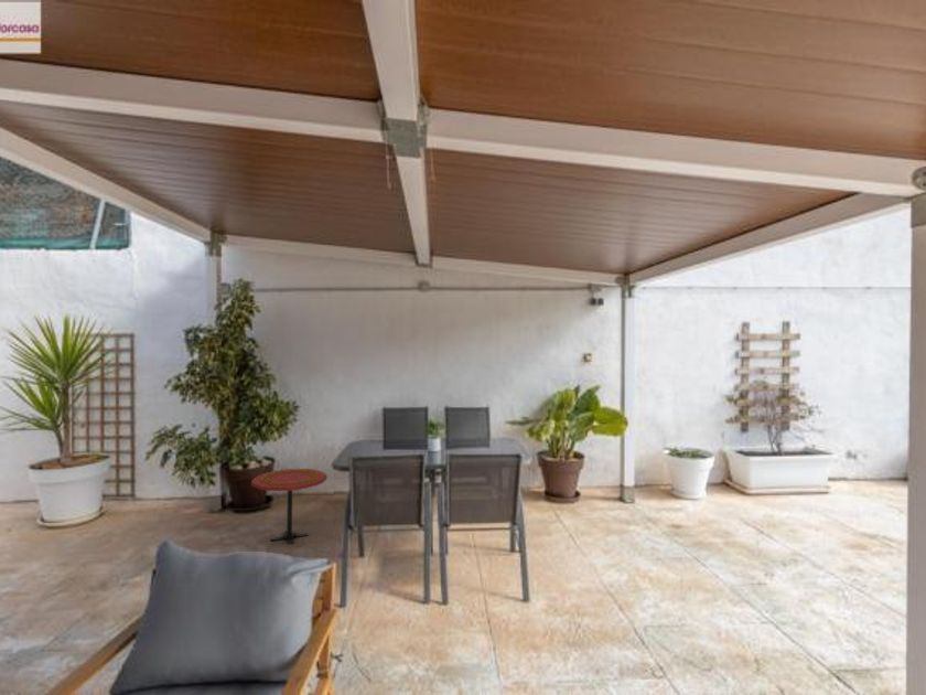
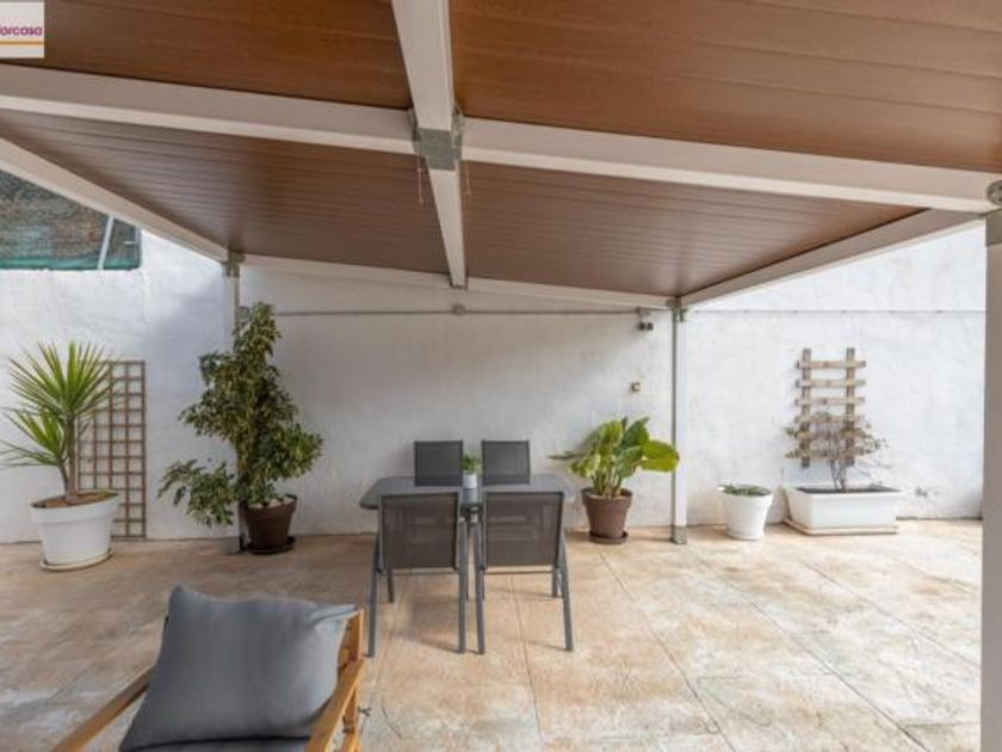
- side table [250,468,329,546]
